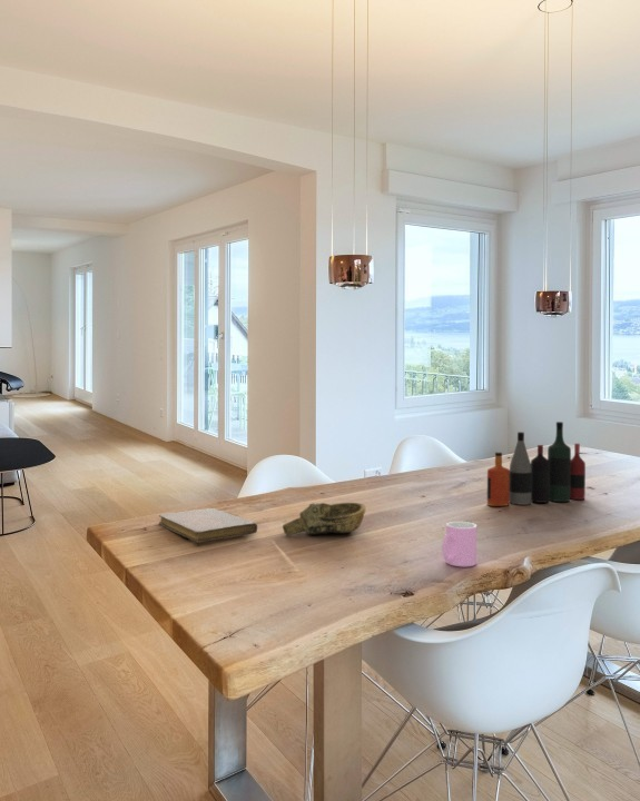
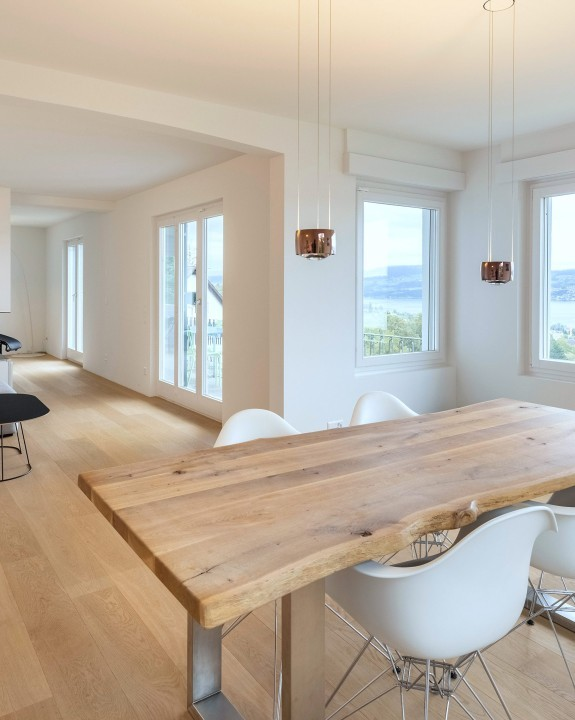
- bottle collection [486,421,587,507]
- notebook [158,507,258,544]
- cup [441,521,477,567]
- decorative bowl [282,502,366,536]
